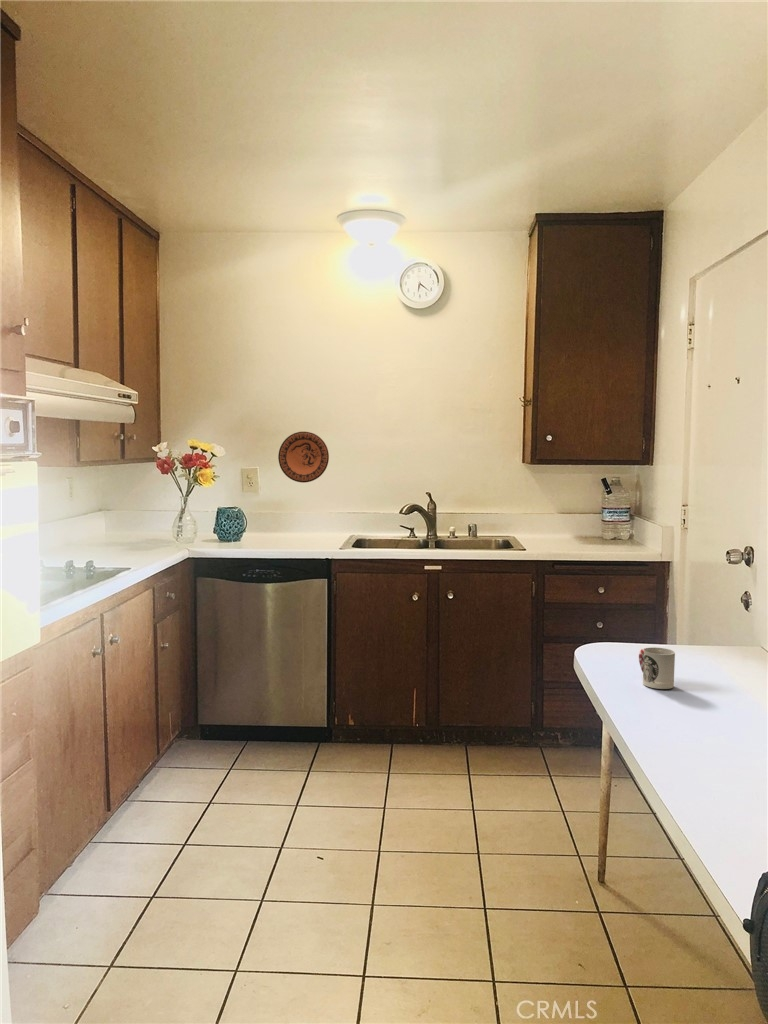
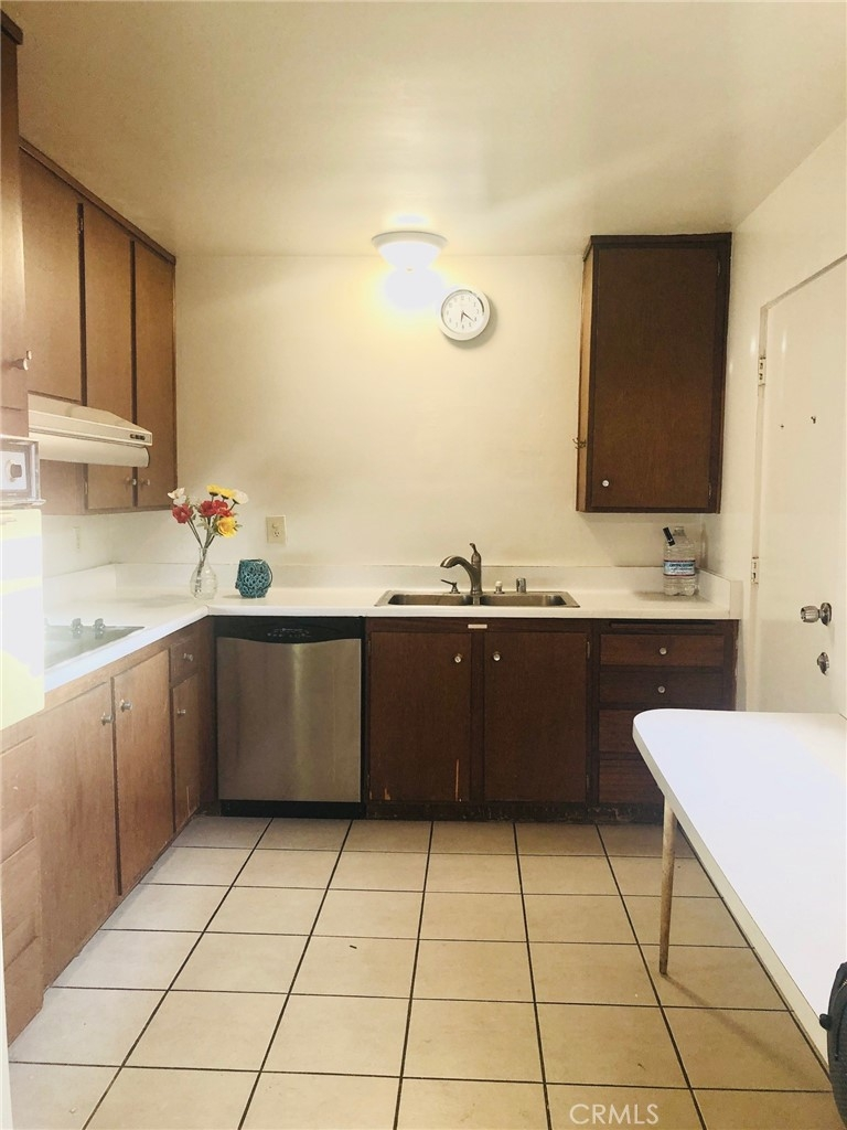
- cup [638,647,676,690]
- decorative plate [277,431,330,484]
